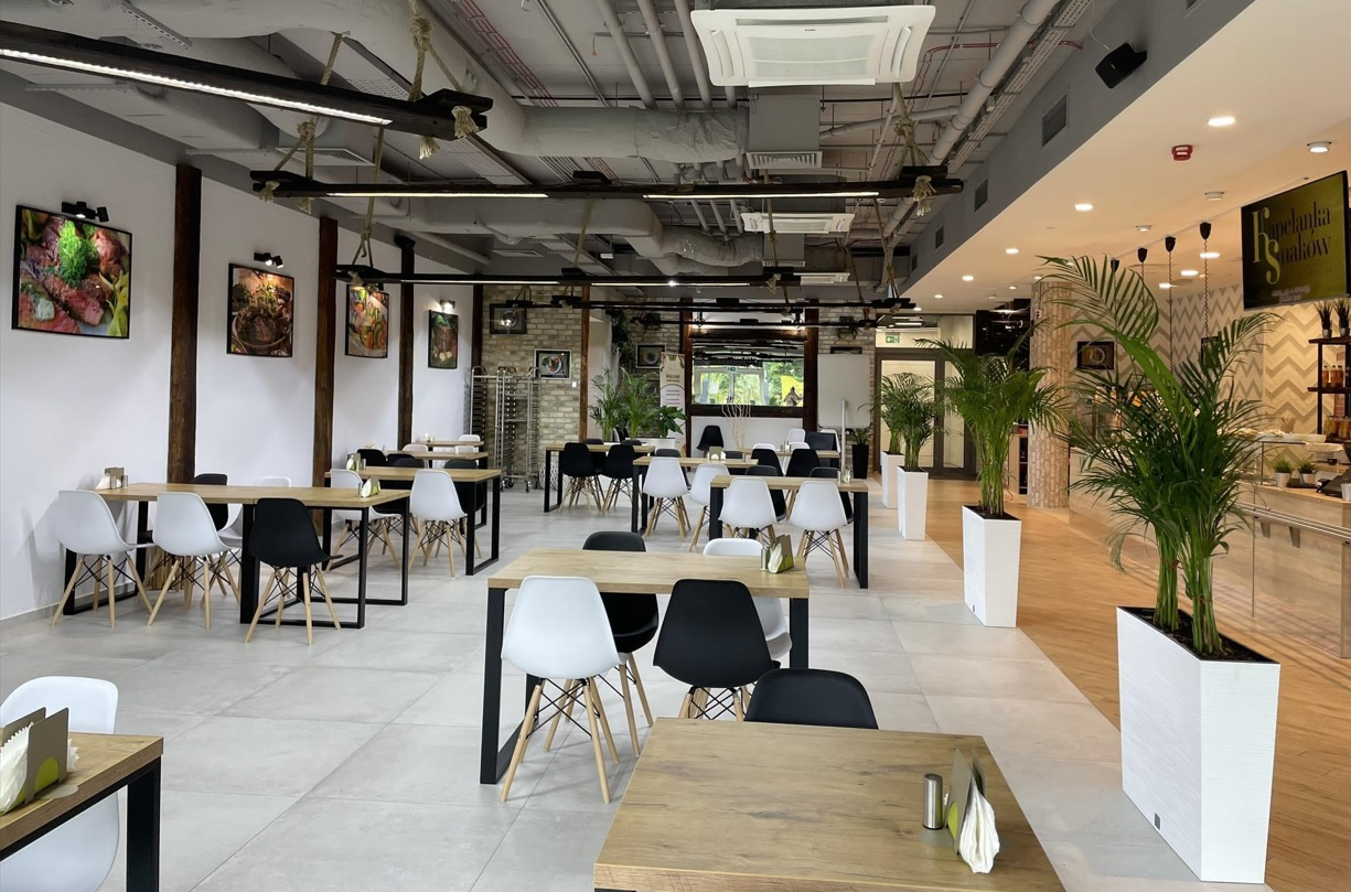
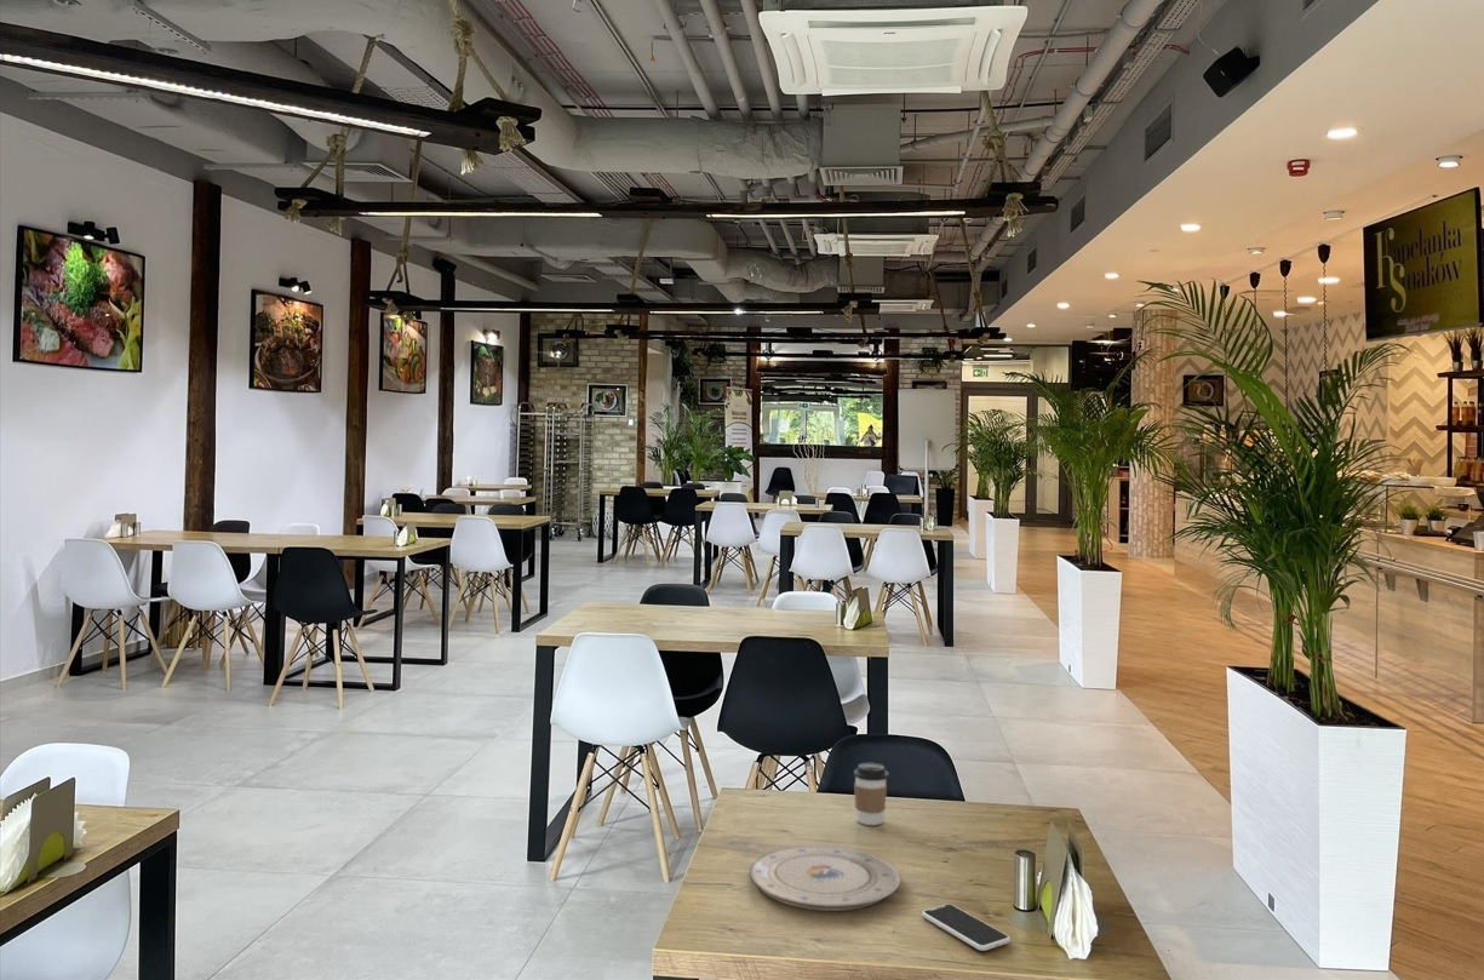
+ coffee cup [853,762,890,826]
+ smartphone [921,902,1012,952]
+ plate [749,846,901,912]
